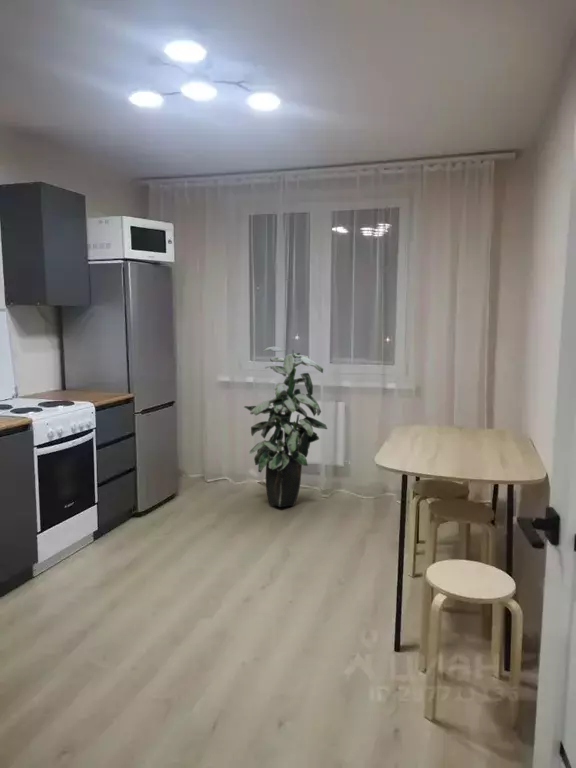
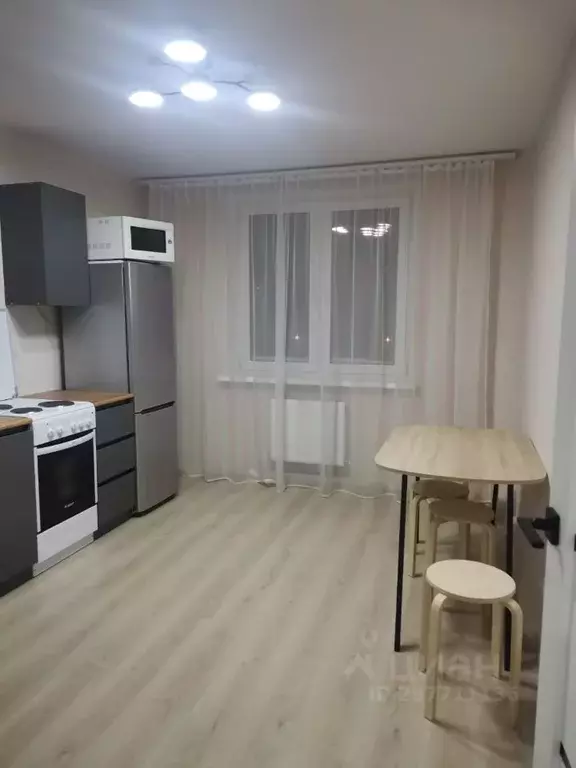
- indoor plant [243,346,328,508]
